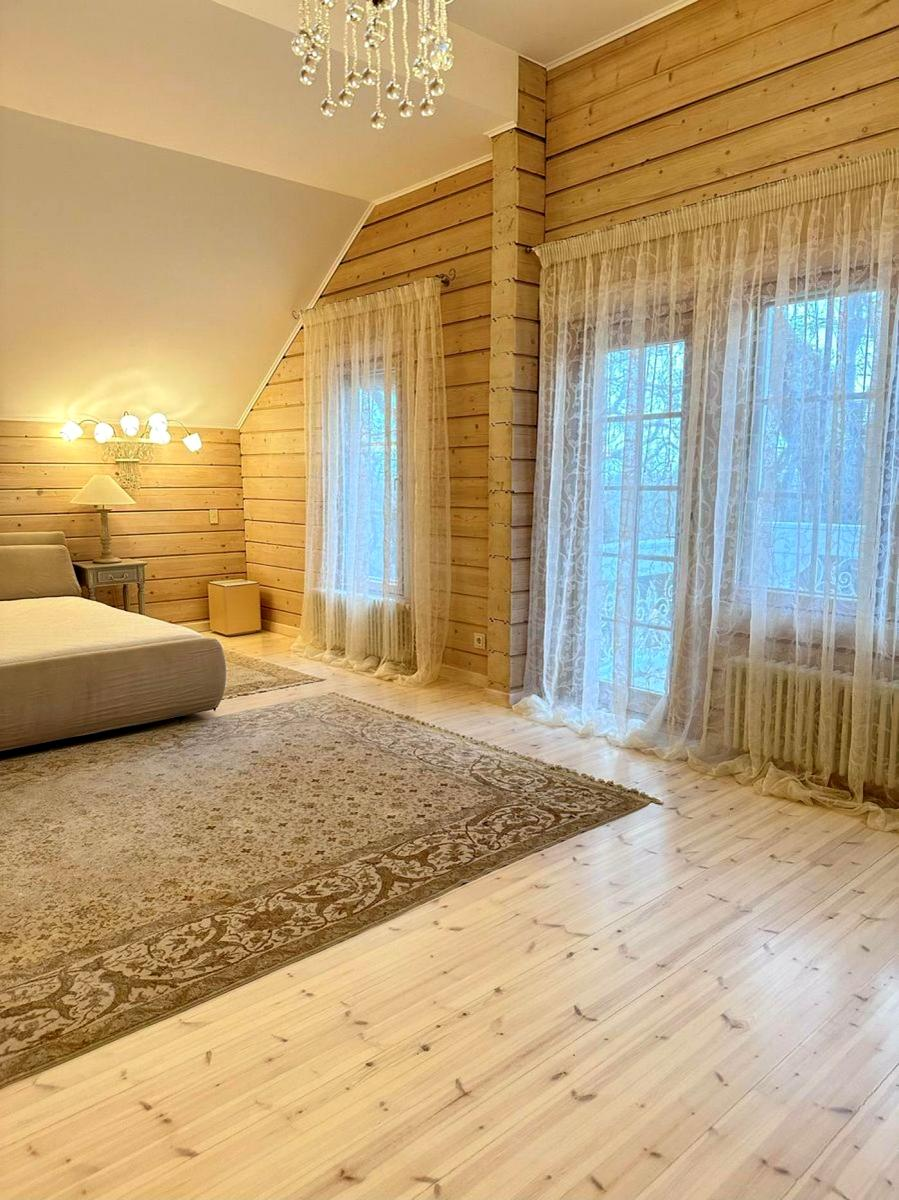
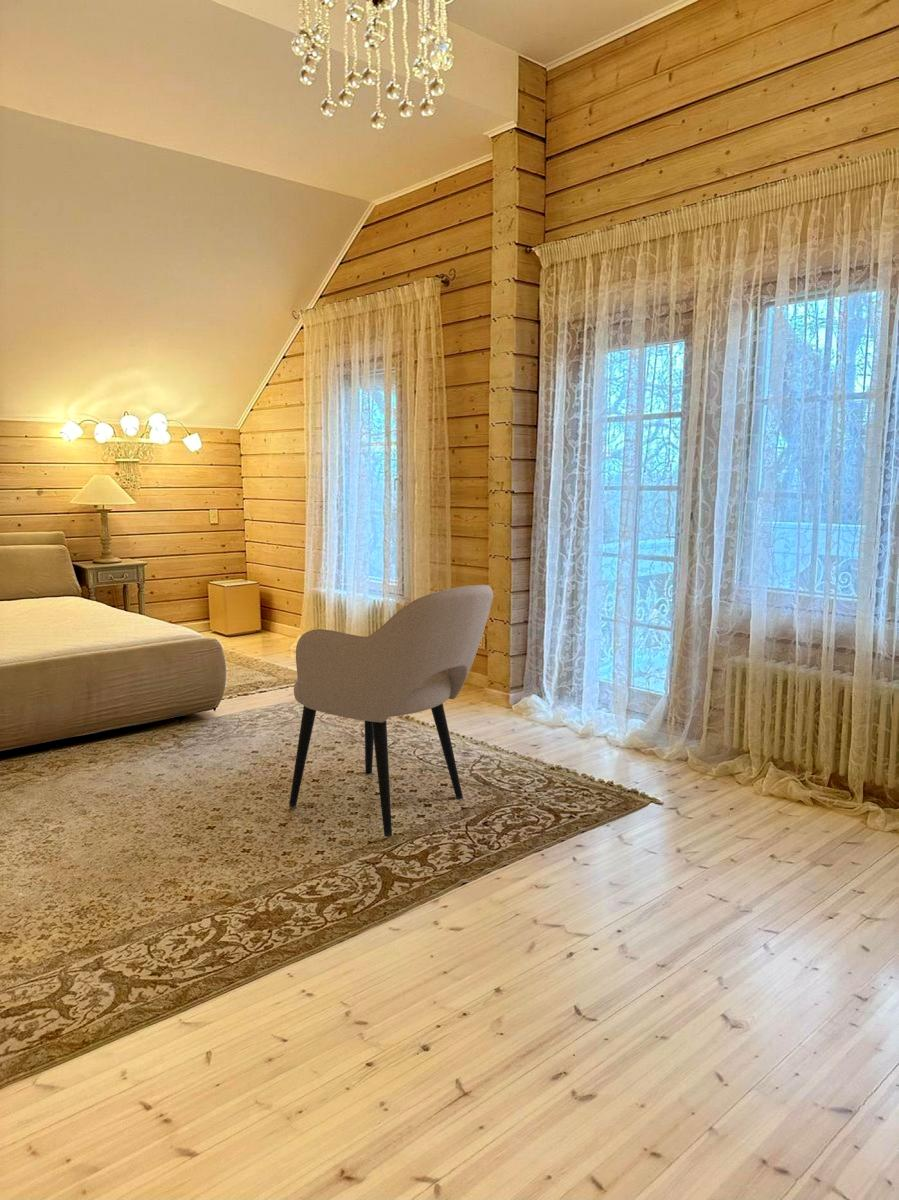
+ armchair [288,584,494,838]
